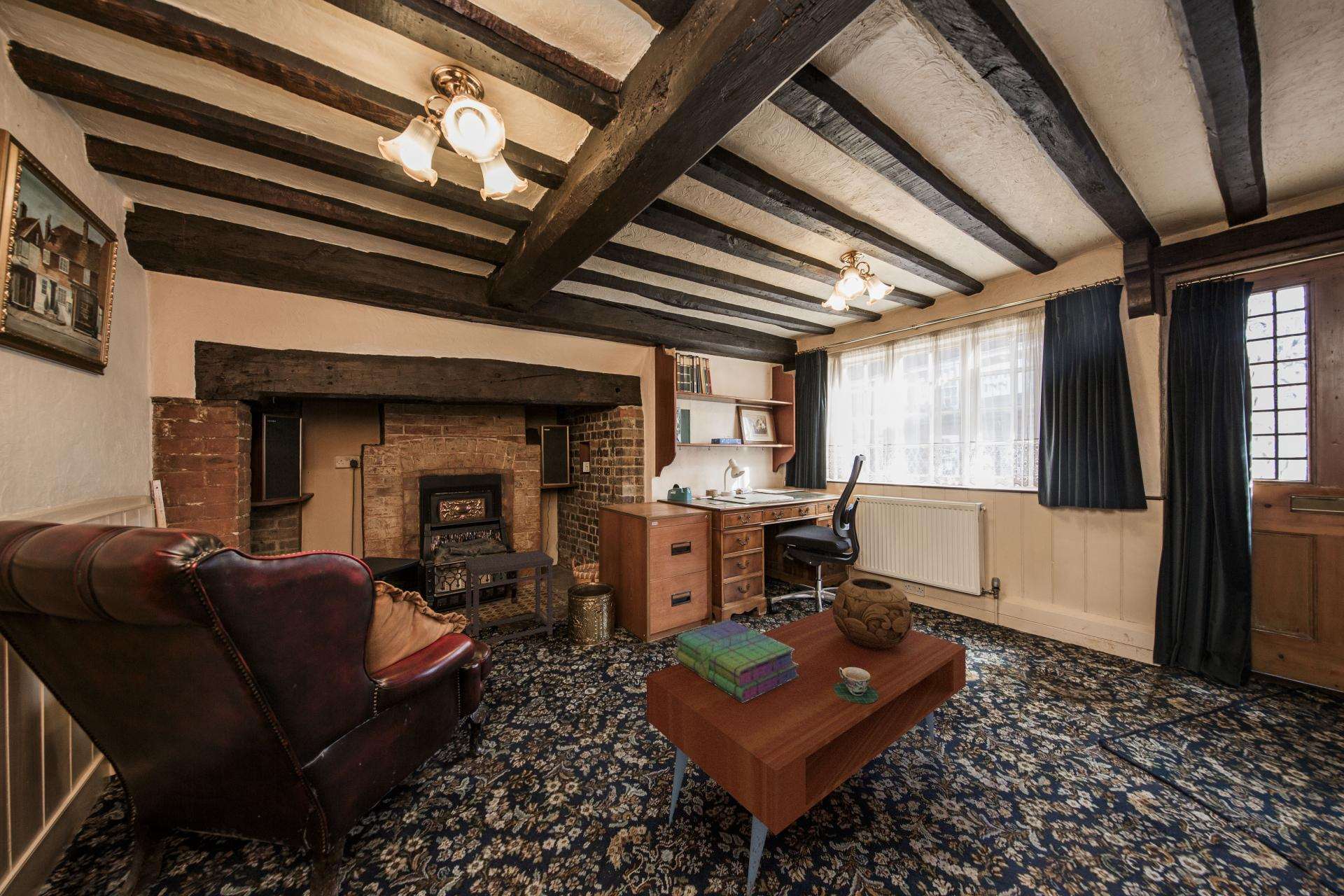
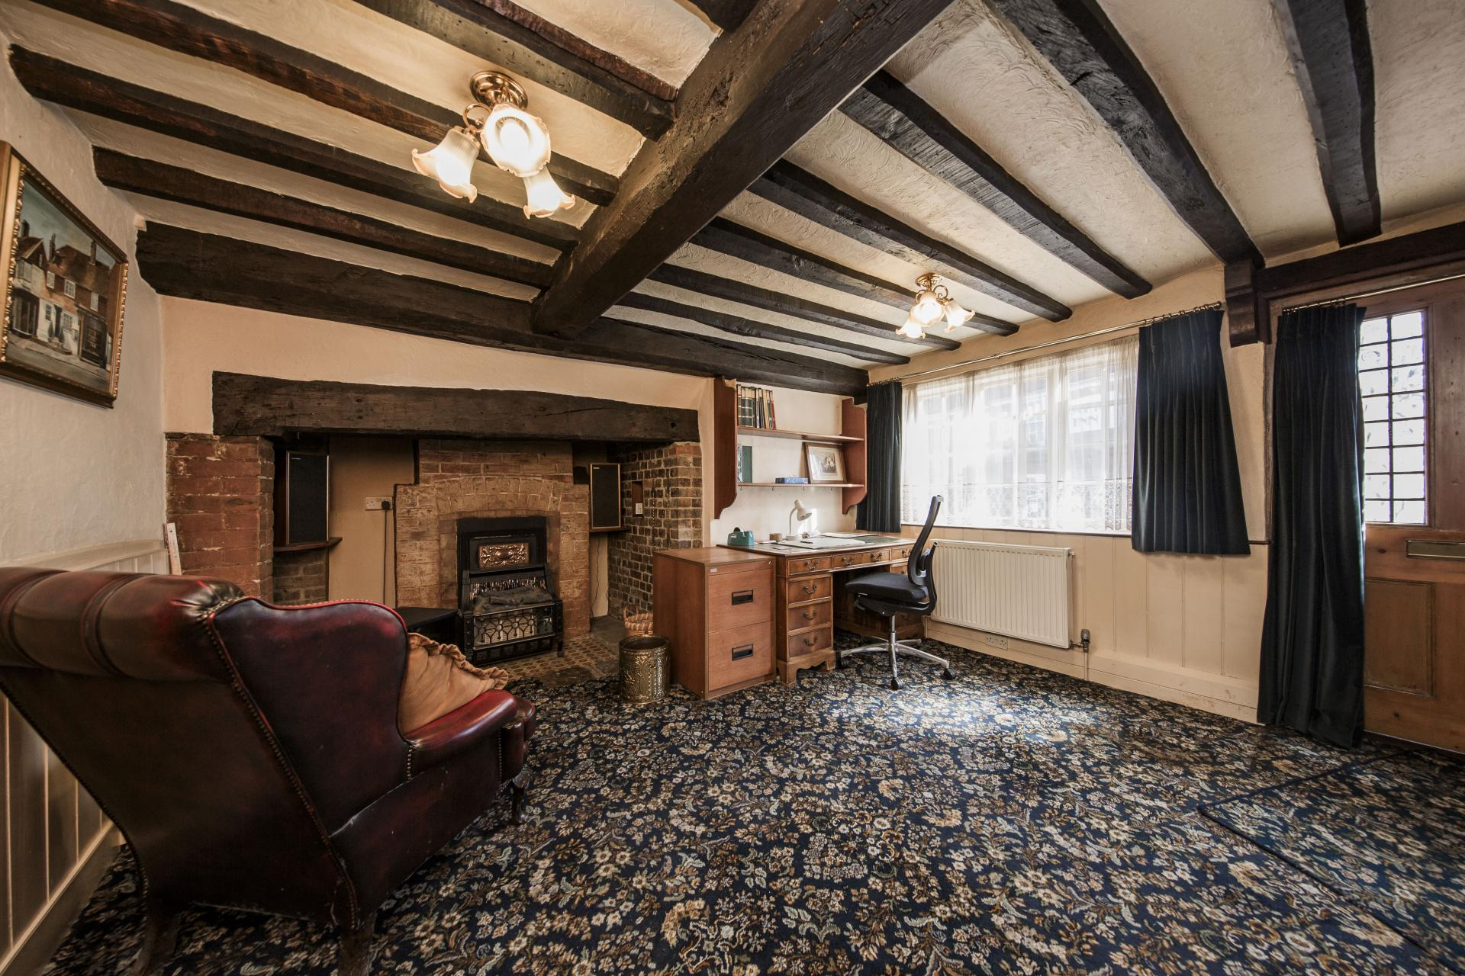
- side table [465,549,554,645]
- decorative bowl [832,577,914,649]
- stack of books [673,619,799,703]
- coffee table [646,607,967,896]
- teacup [834,667,879,703]
